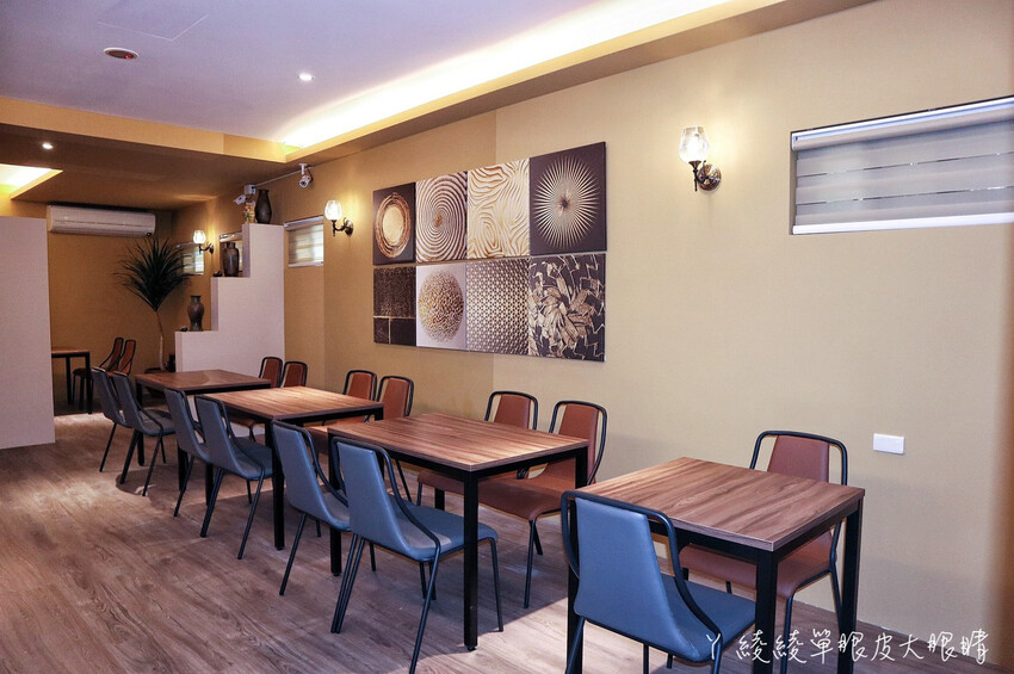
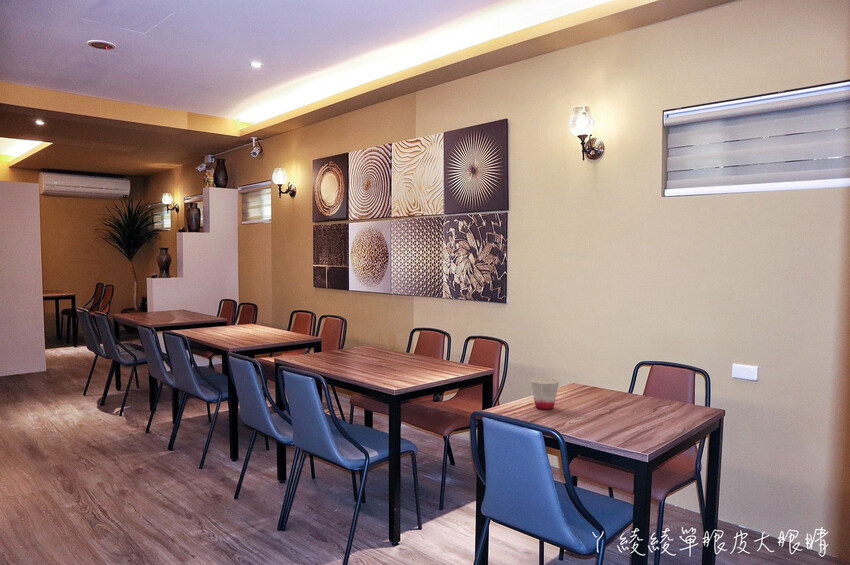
+ cup [530,377,560,411]
